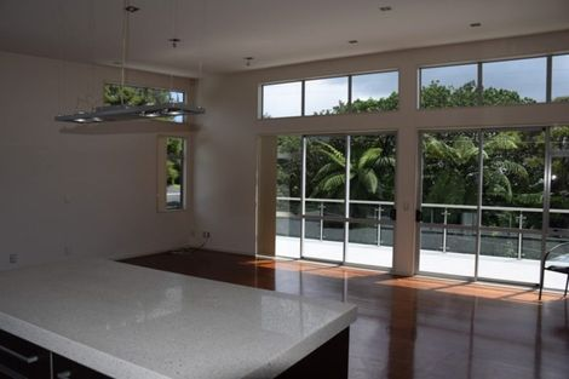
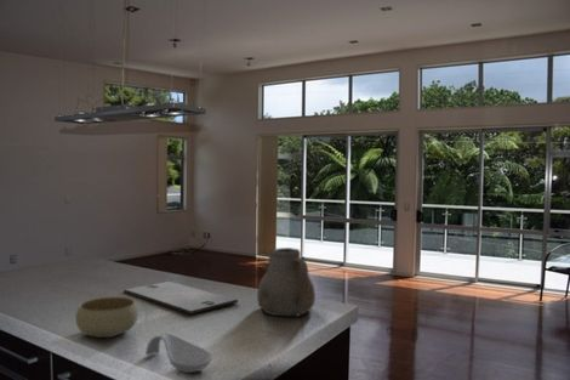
+ teapot [256,246,317,318]
+ cutting board [122,280,239,316]
+ bowl [74,296,139,339]
+ spoon rest [144,333,213,374]
